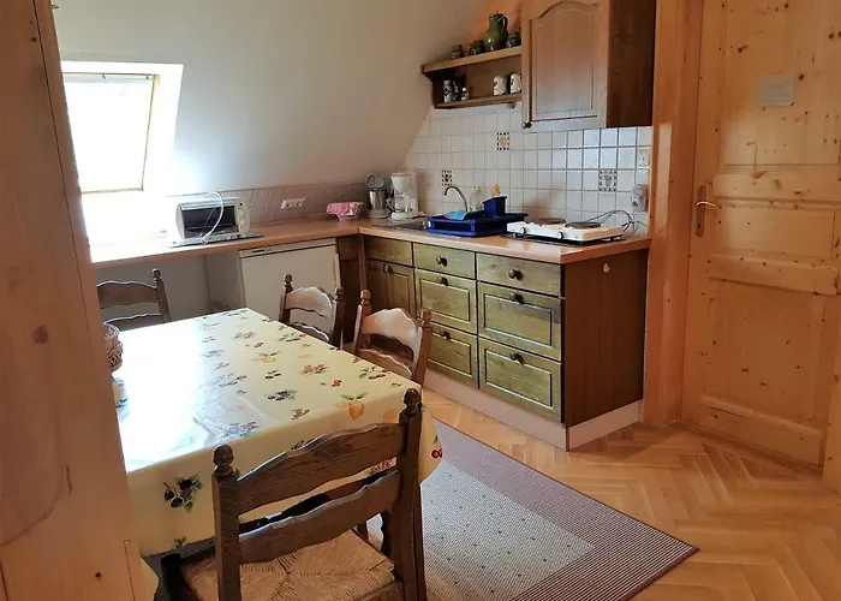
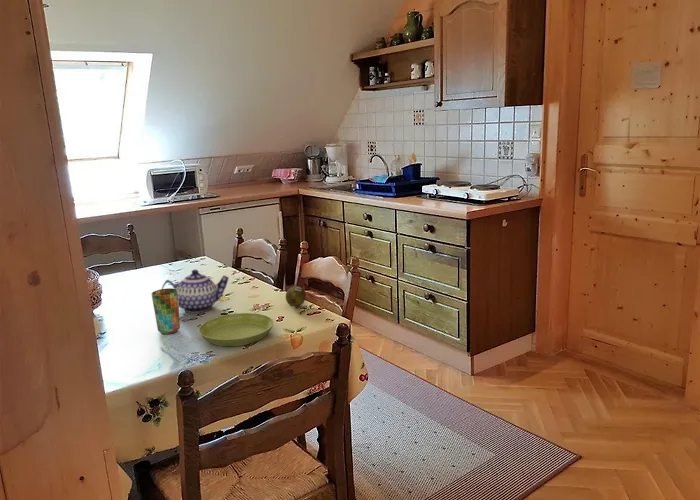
+ saucer [198,312,274,347]
+ teapot [161,269,230,314]
+ cup [150,287,181,335]
+ fruit [285,285,307,308]
